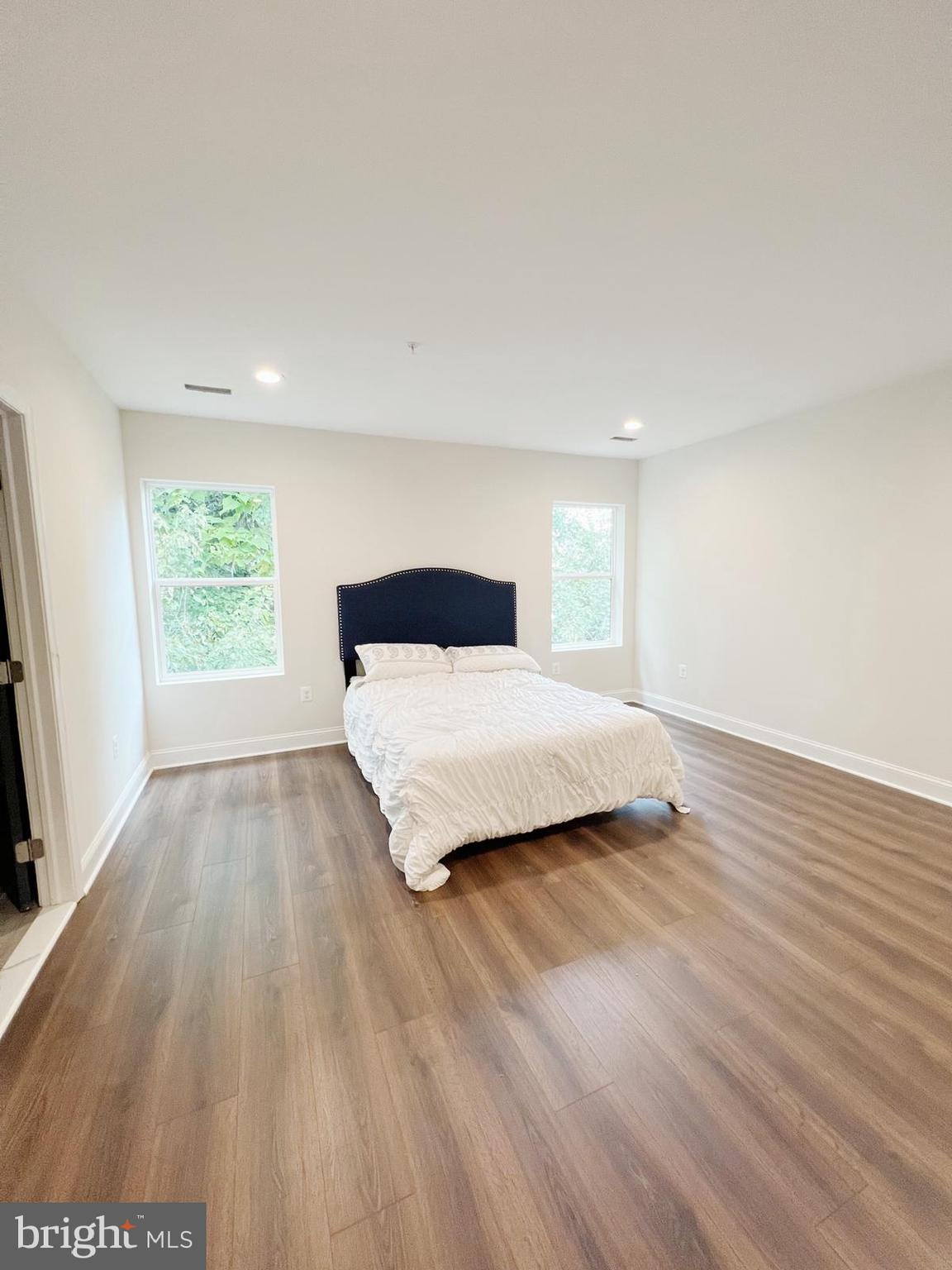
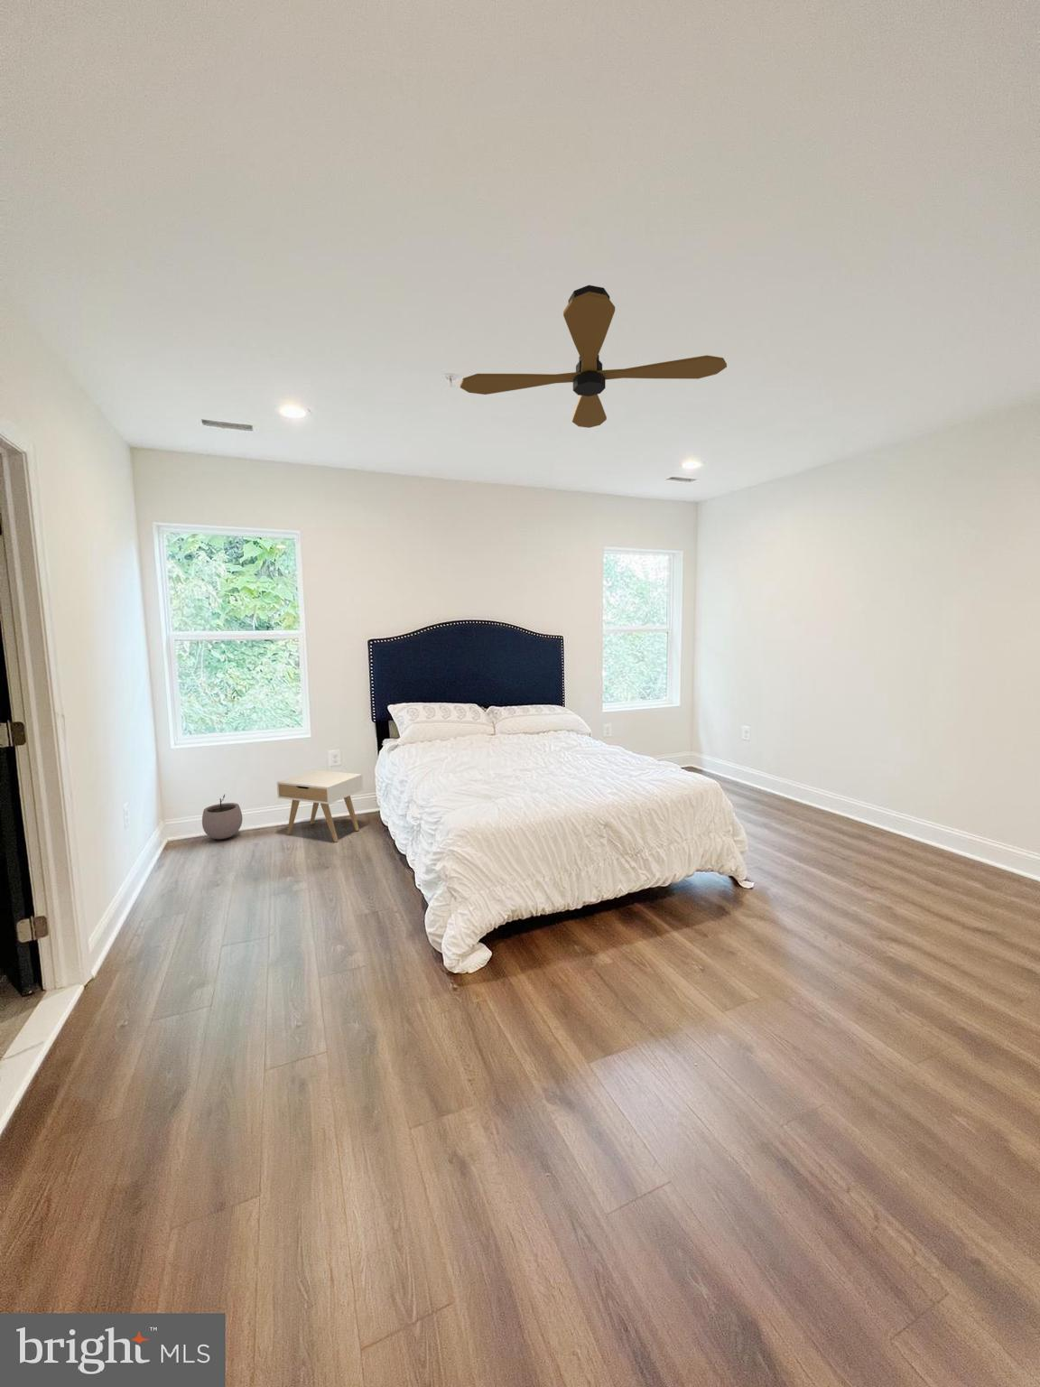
+ plant pot [201,794,244,840]
+ ceiling fan [460,284,728,429]
+ nightstand [276,769,364,843]
